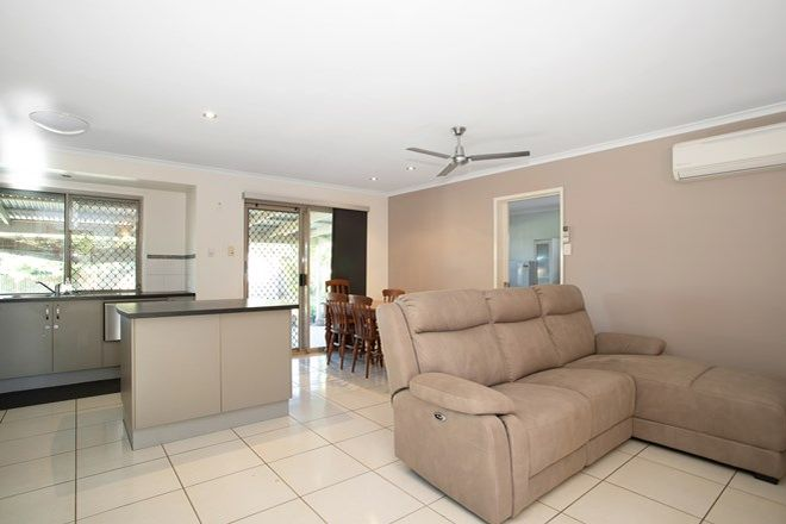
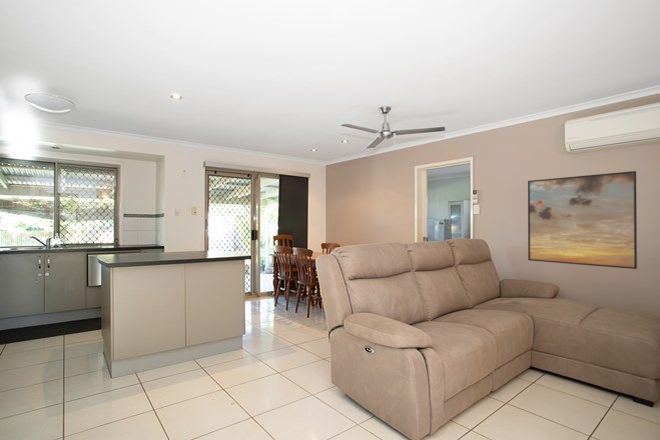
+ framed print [527,170,638,270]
